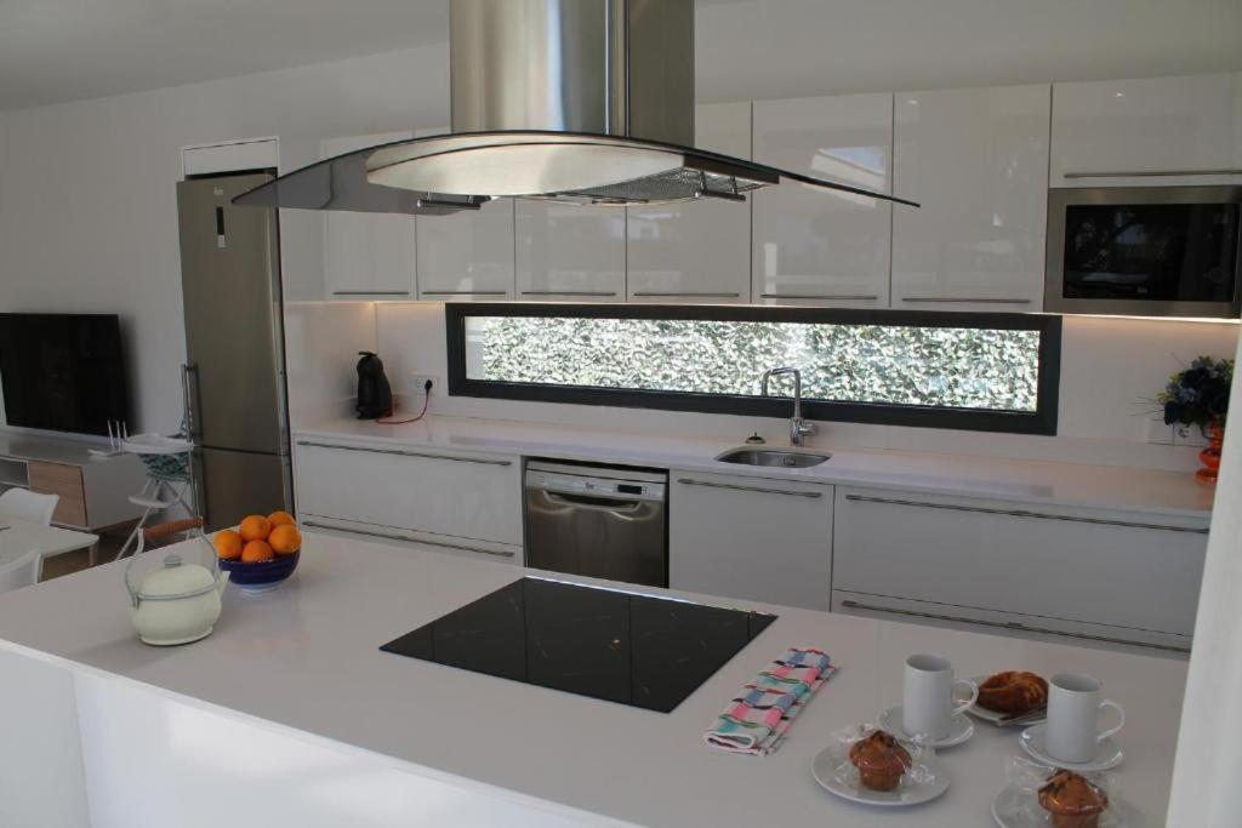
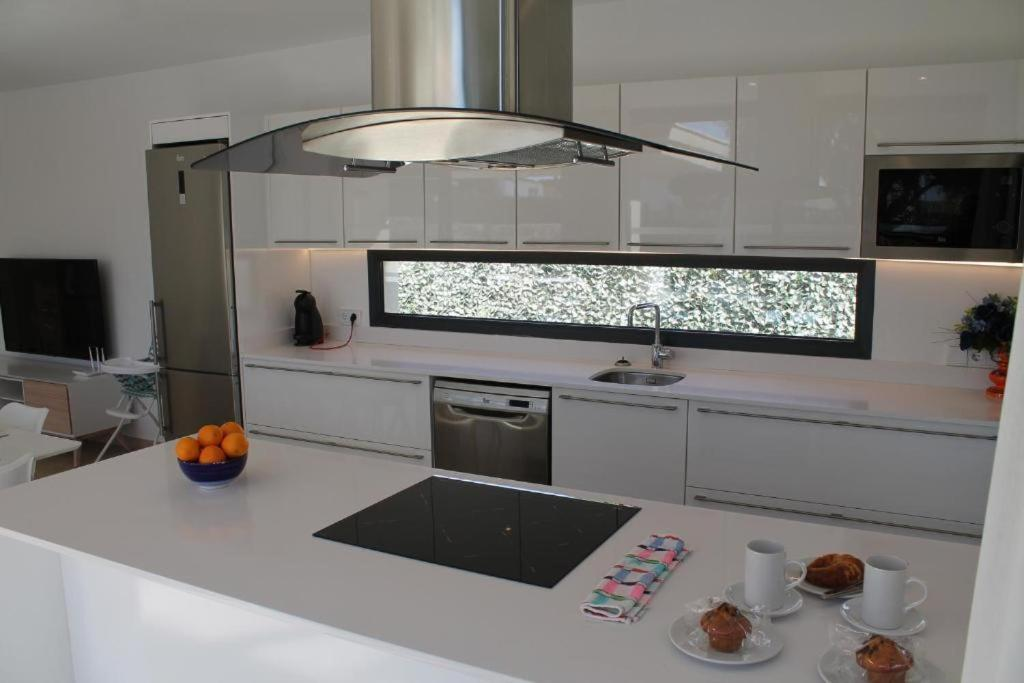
- kettle [124,515,232,646]
